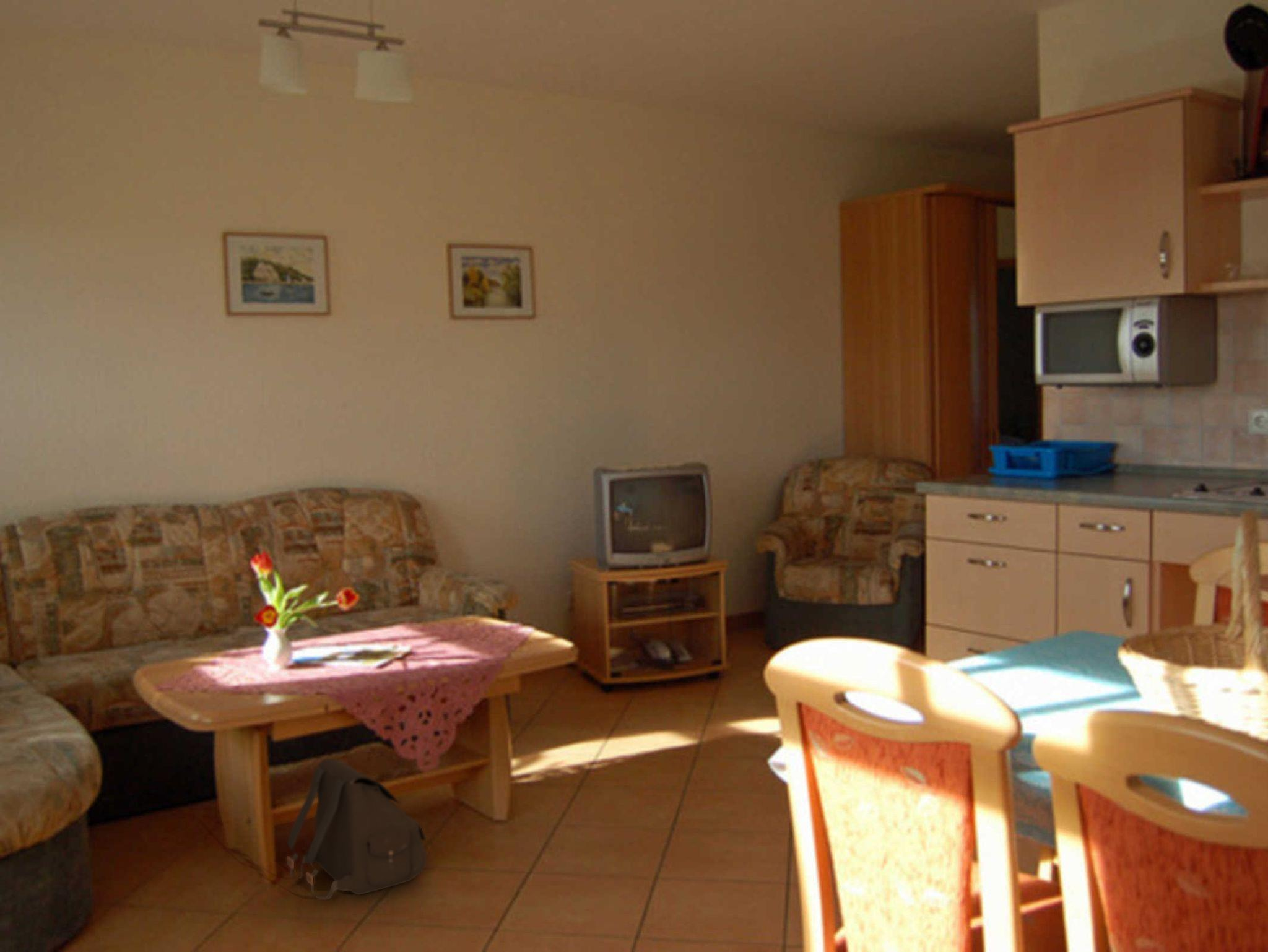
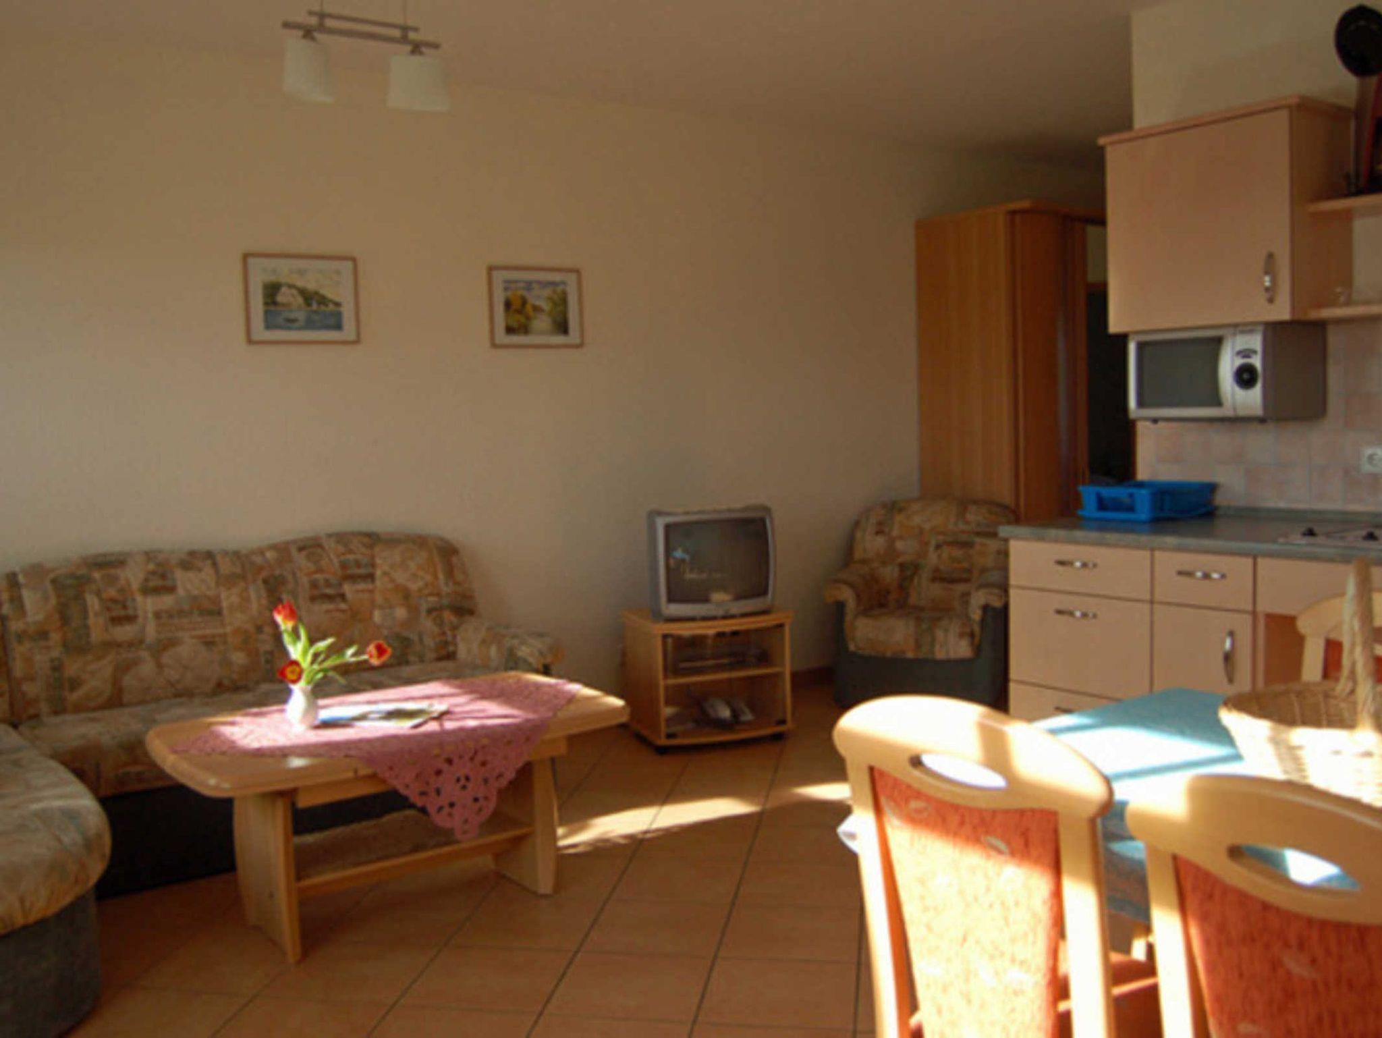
- satchel [287,758,428,901]
